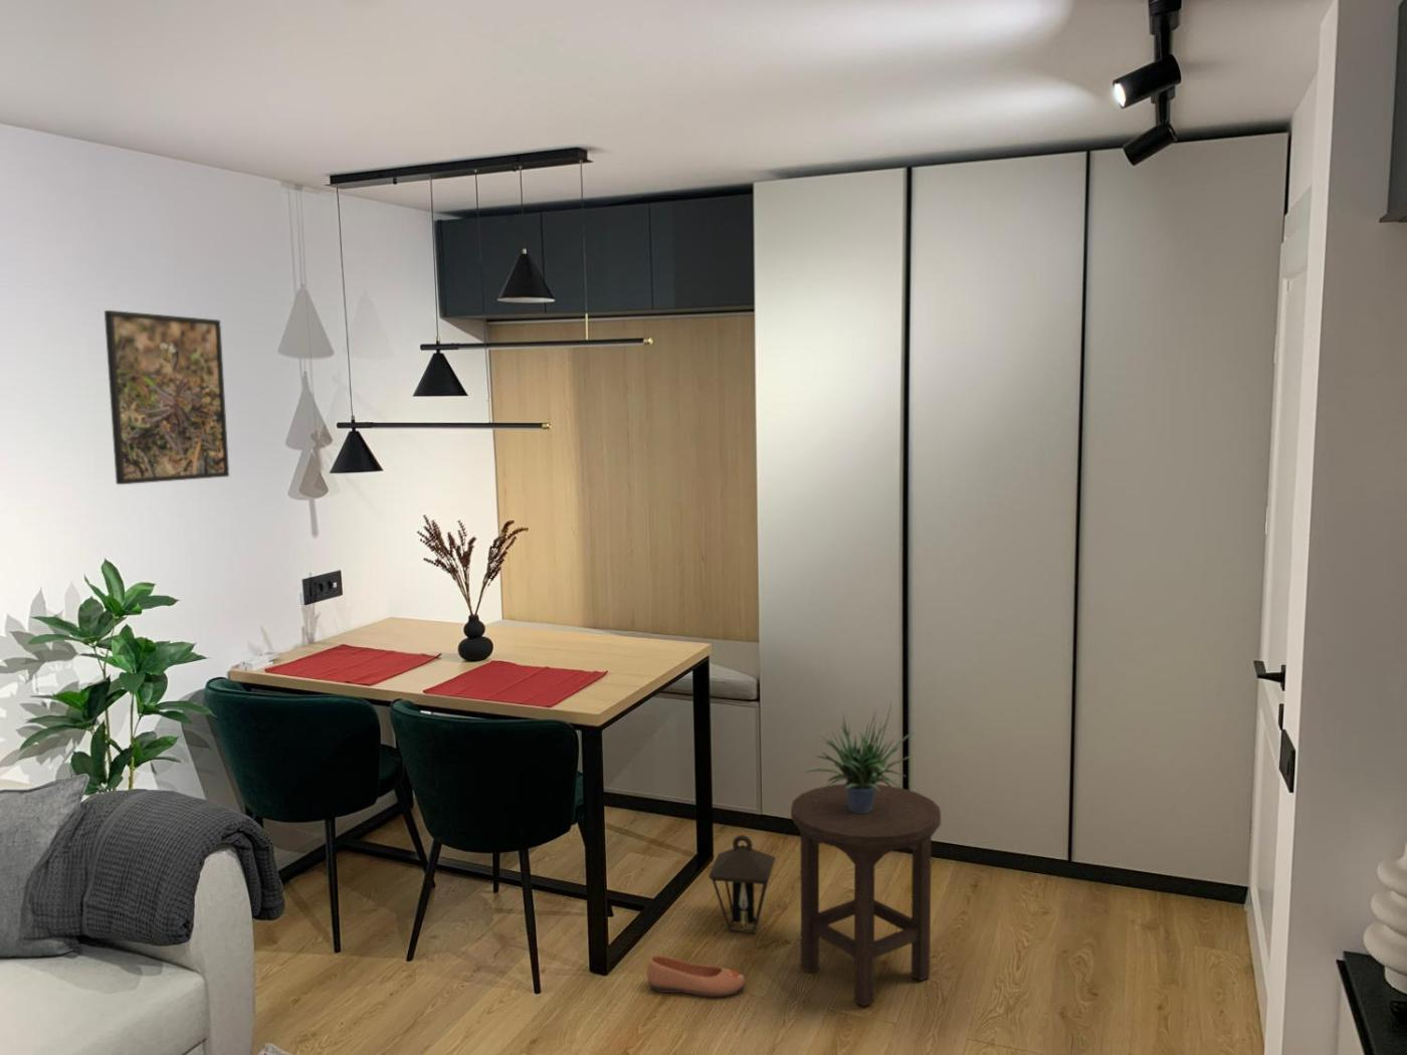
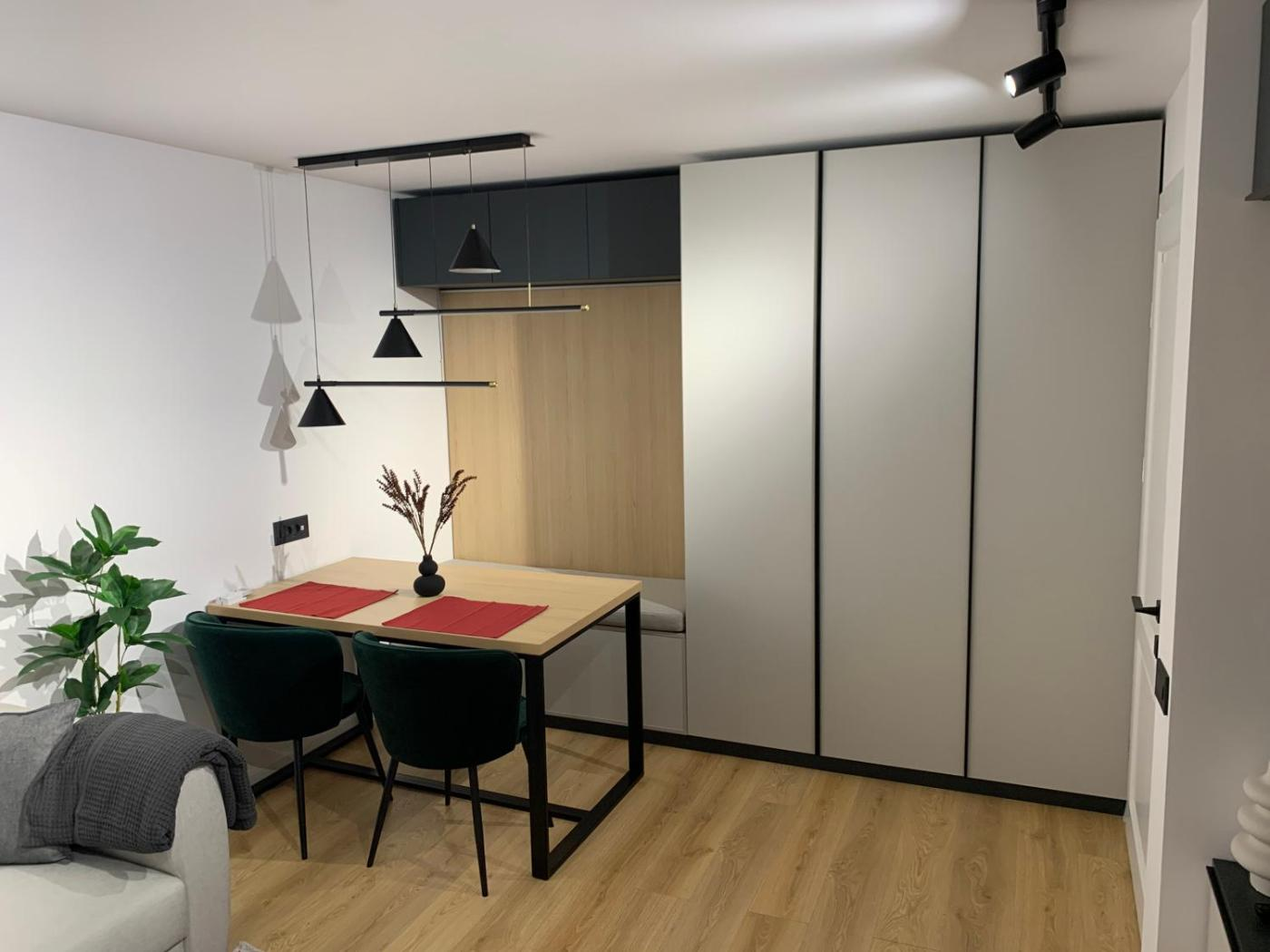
- lantern [708,834,777,934]
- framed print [103,309,230,485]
- potted plant [803,697,917,812]
- stool [790,782,942,1007]
- shoe [646,953,746,997]
